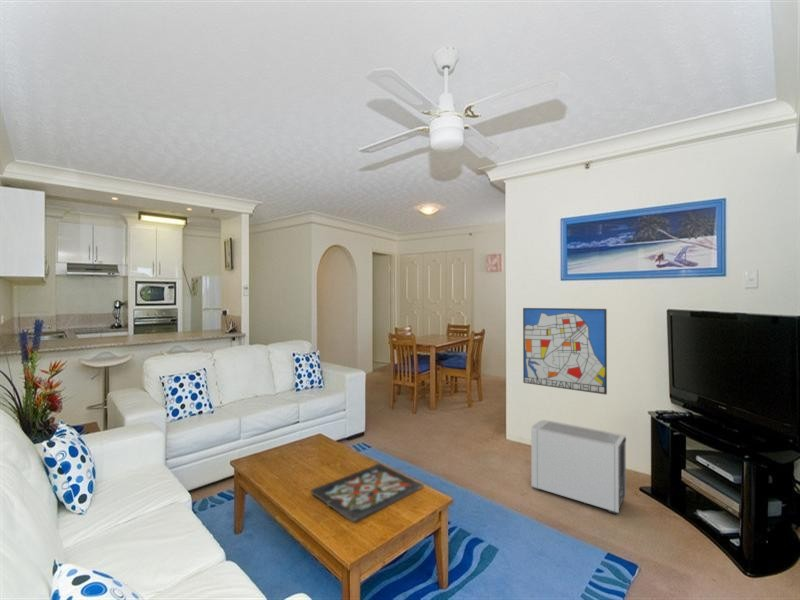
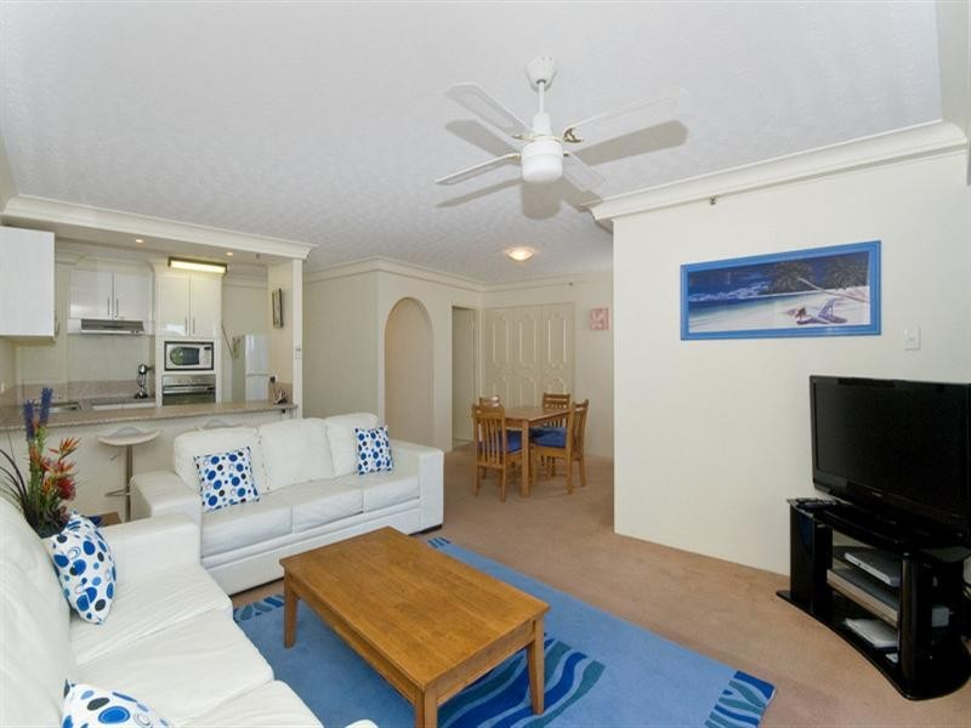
- wall art [522,307,608,396]
- decorative tray [310,463,425,524]
- air purifier [530,419,627,515]
